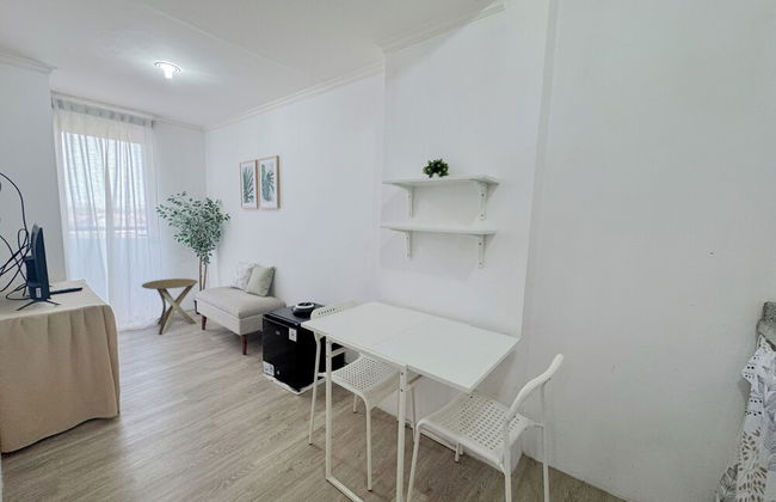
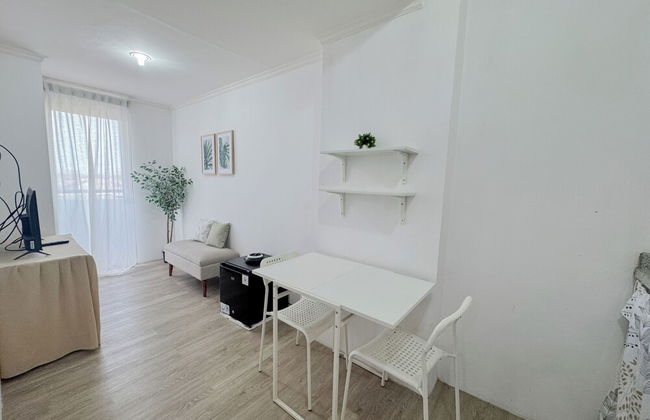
- side table [141,277,199,336]
